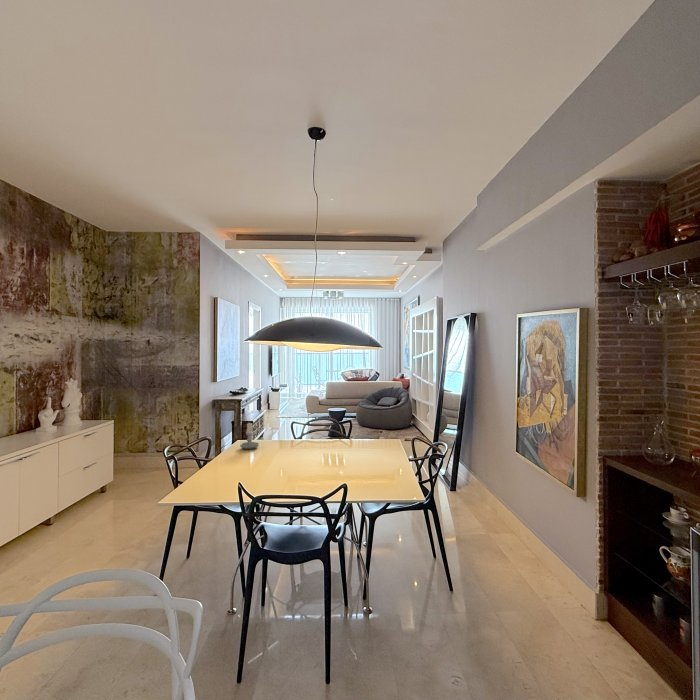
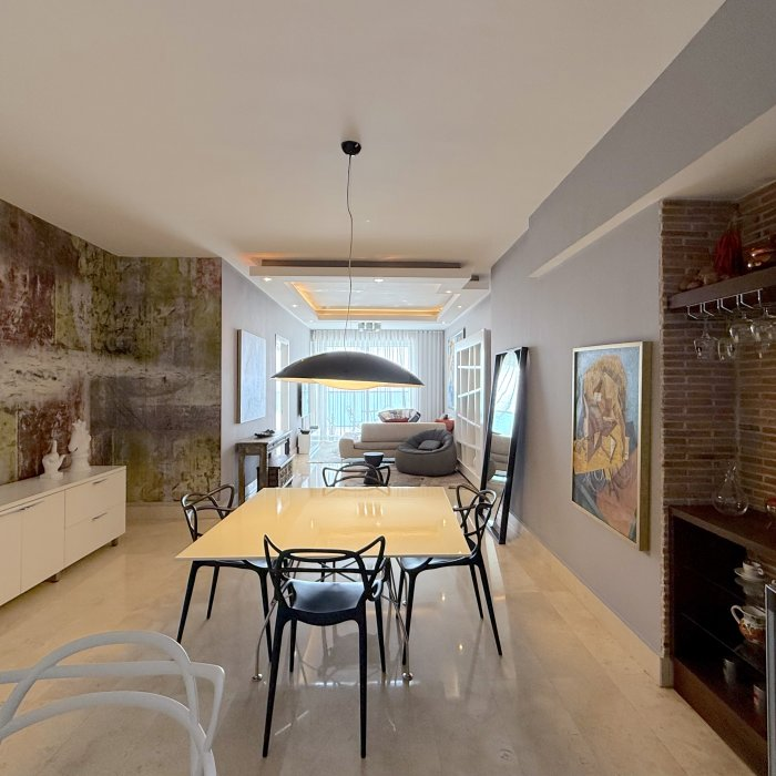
- candle [239,421,260,450]
